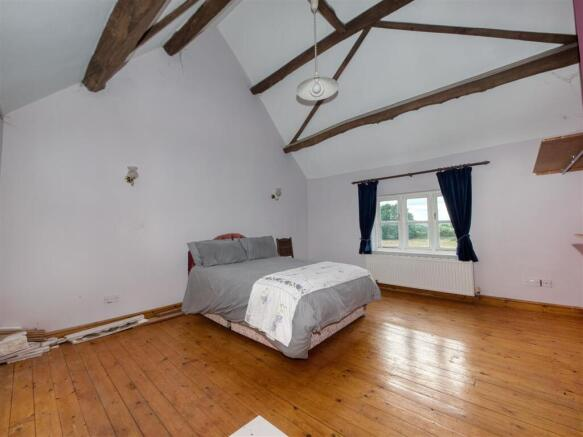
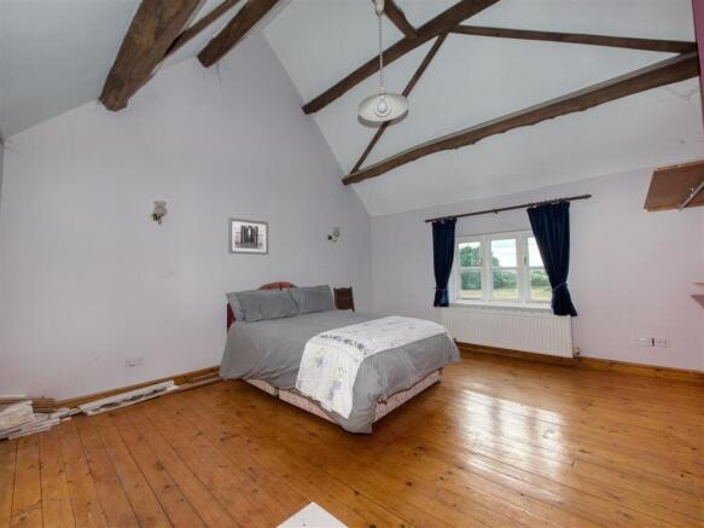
+ wall art [227,216,269,256]
